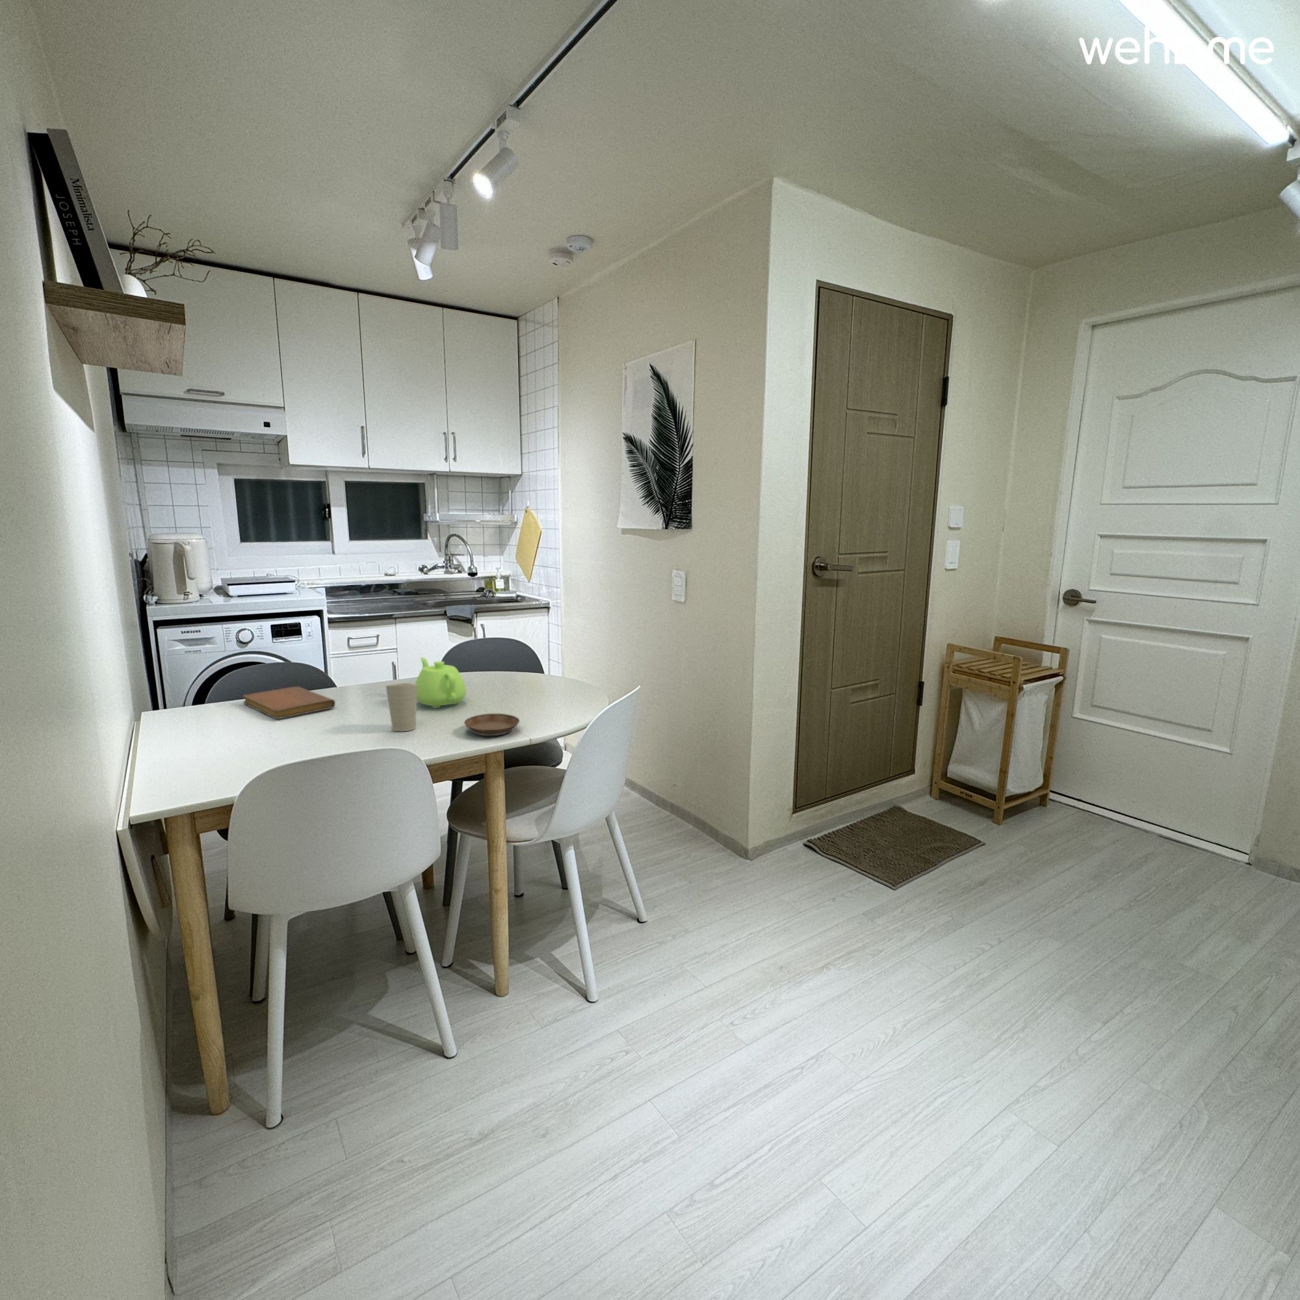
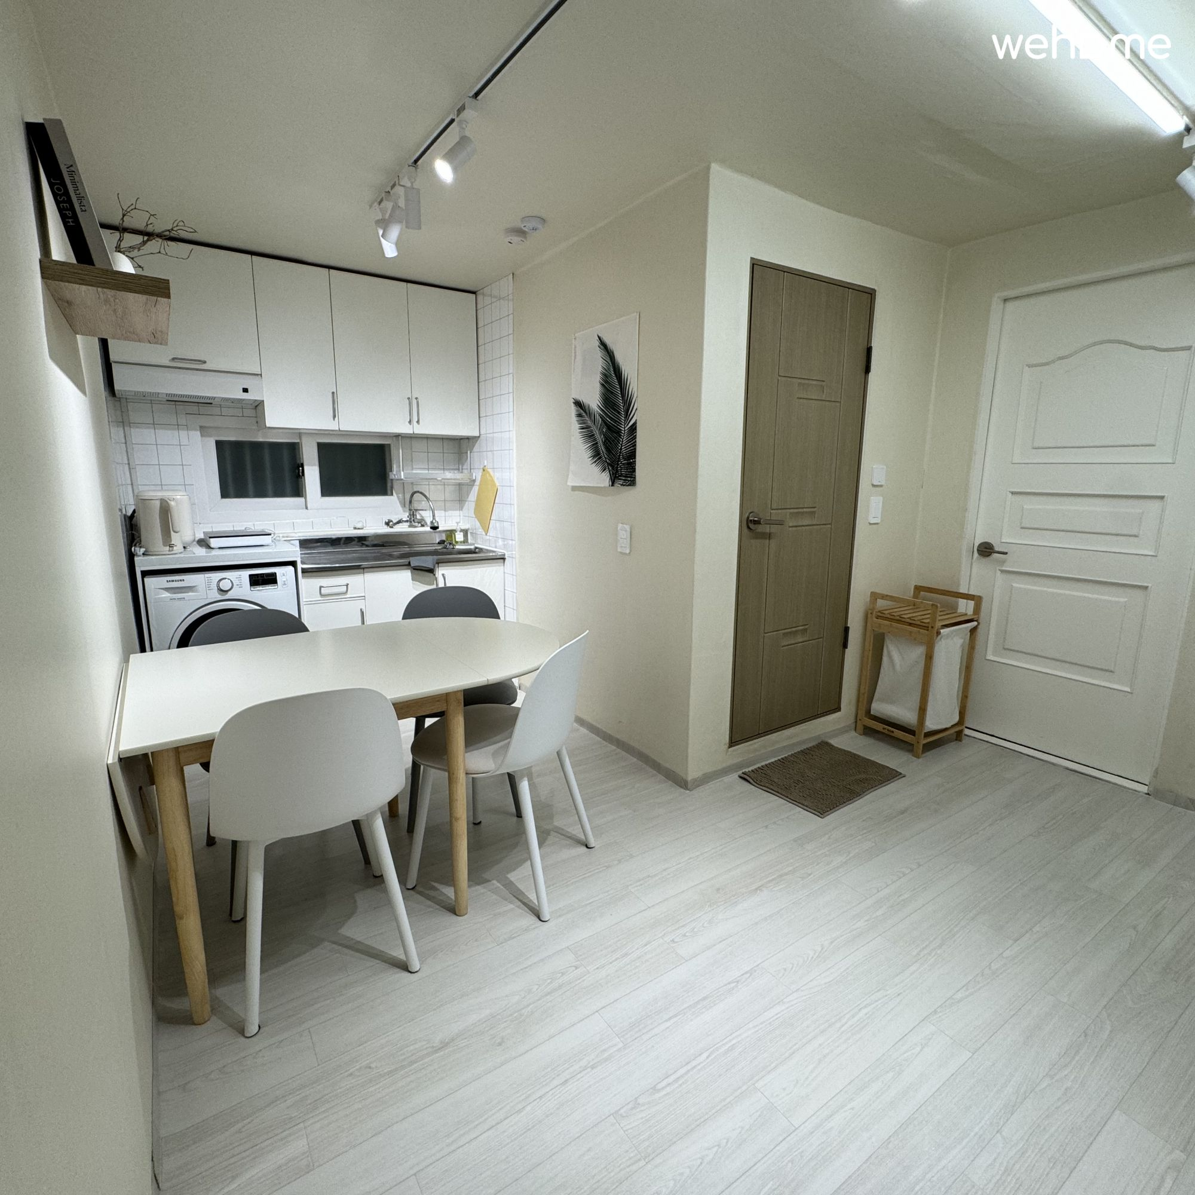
- cup [386,682,418,732]
- saucer [463,713,520,737]
- notebook [242,686,336,719]
- teapot [414,656,467,708]
